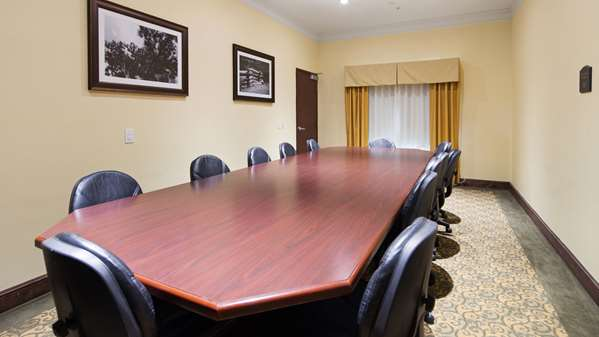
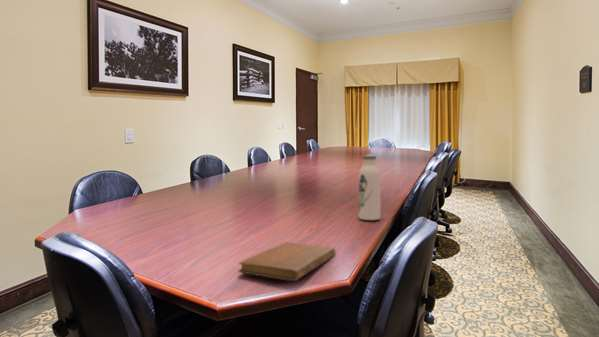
+ water bottle [358,154,381,221]
+ notebook [237,241,336,282]
